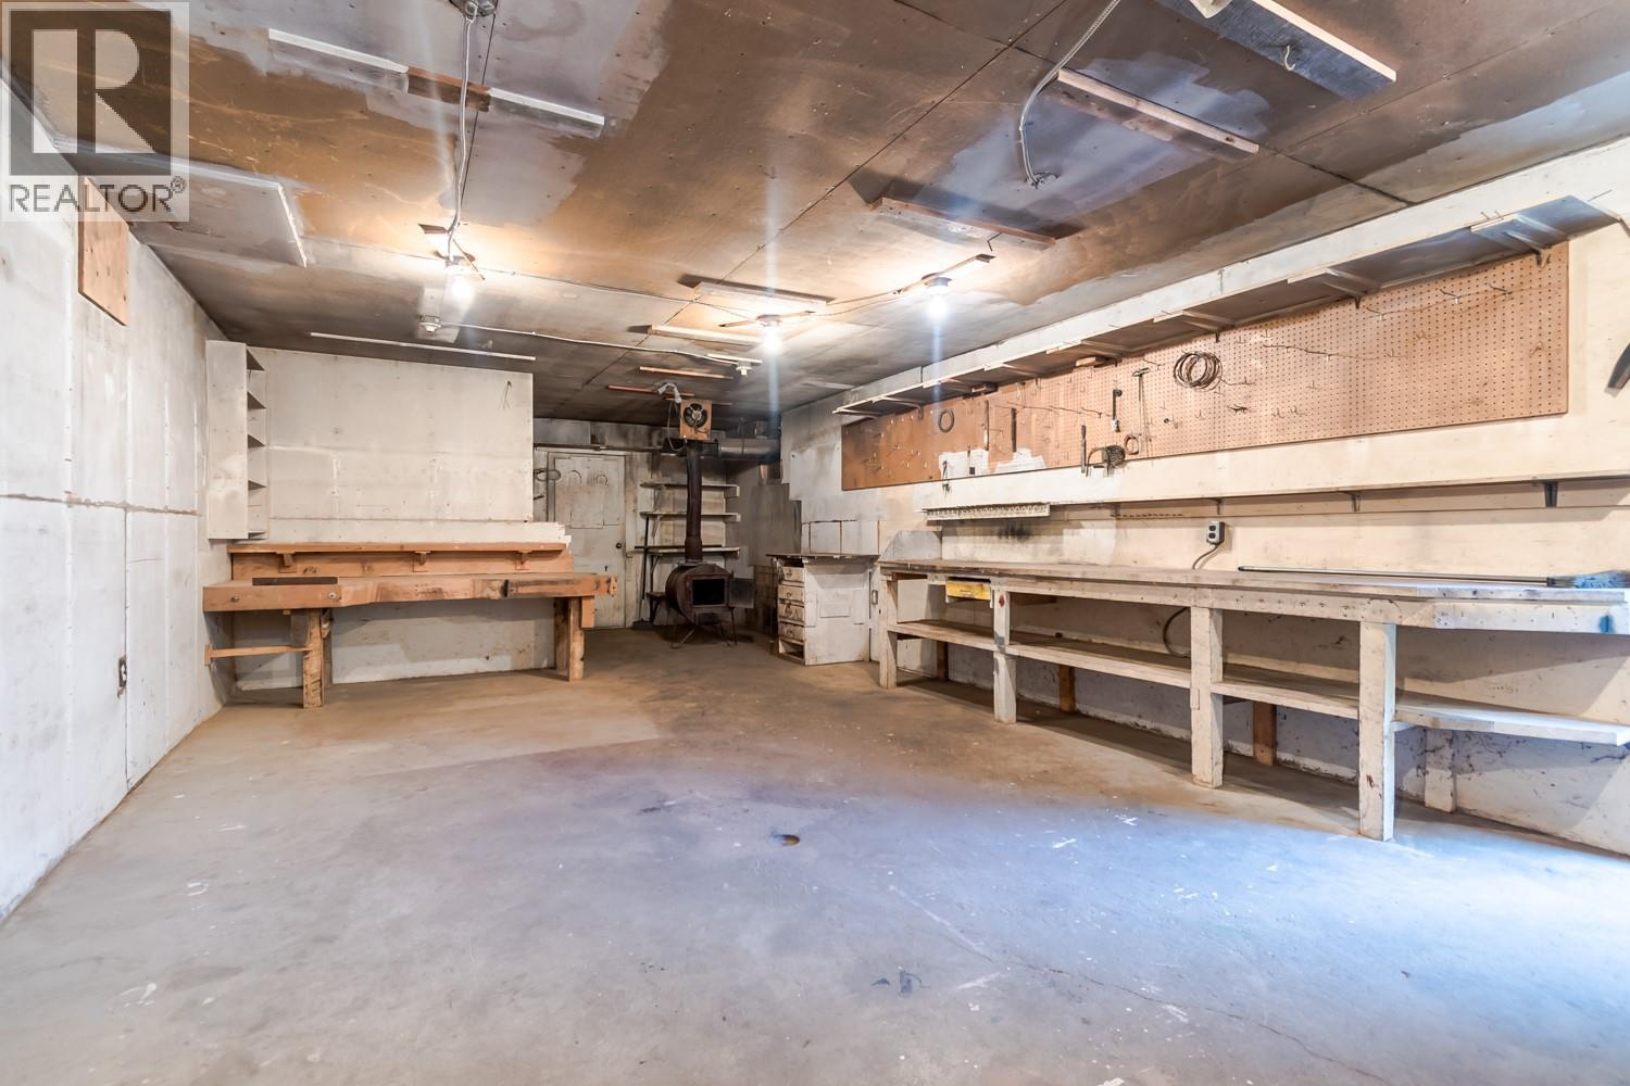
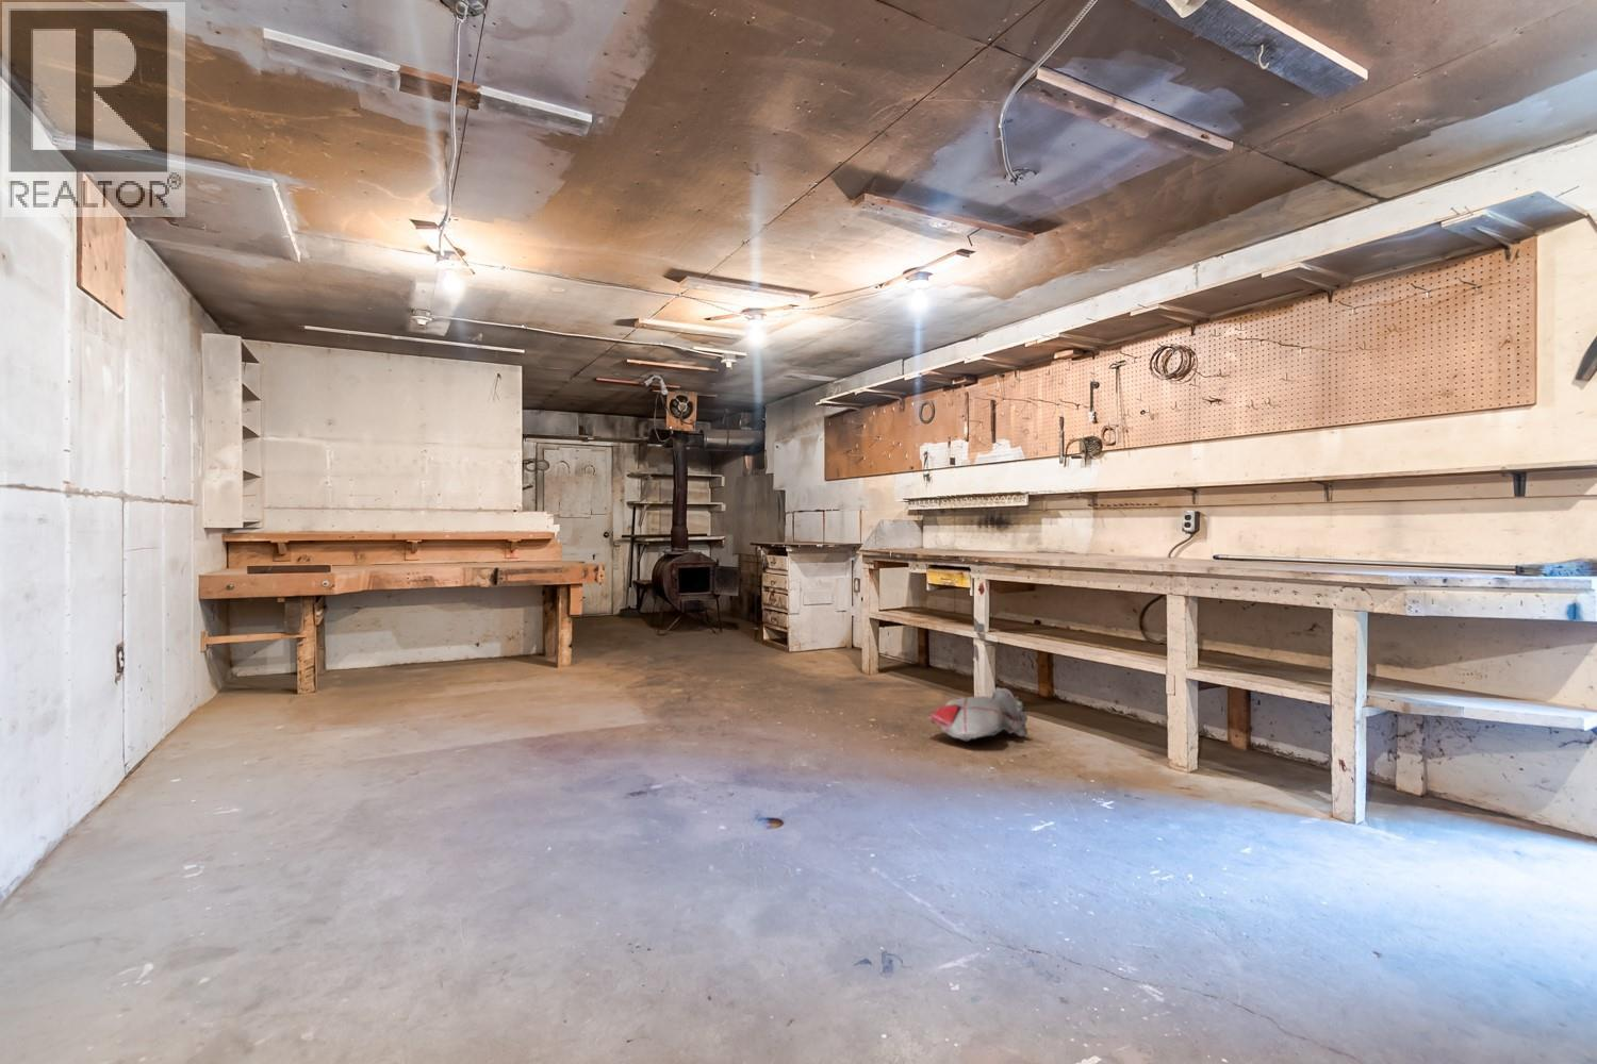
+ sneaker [928,686,1029,742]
